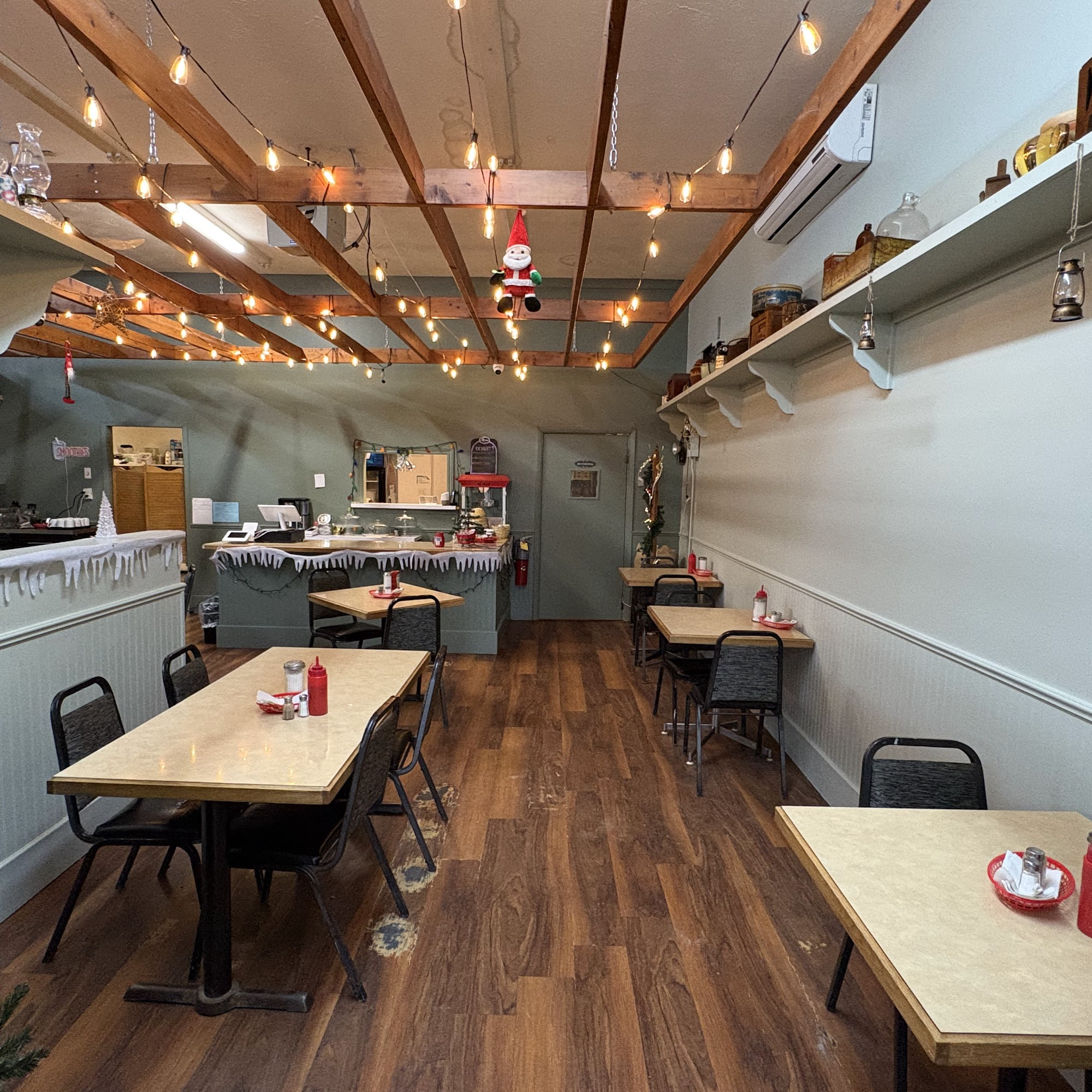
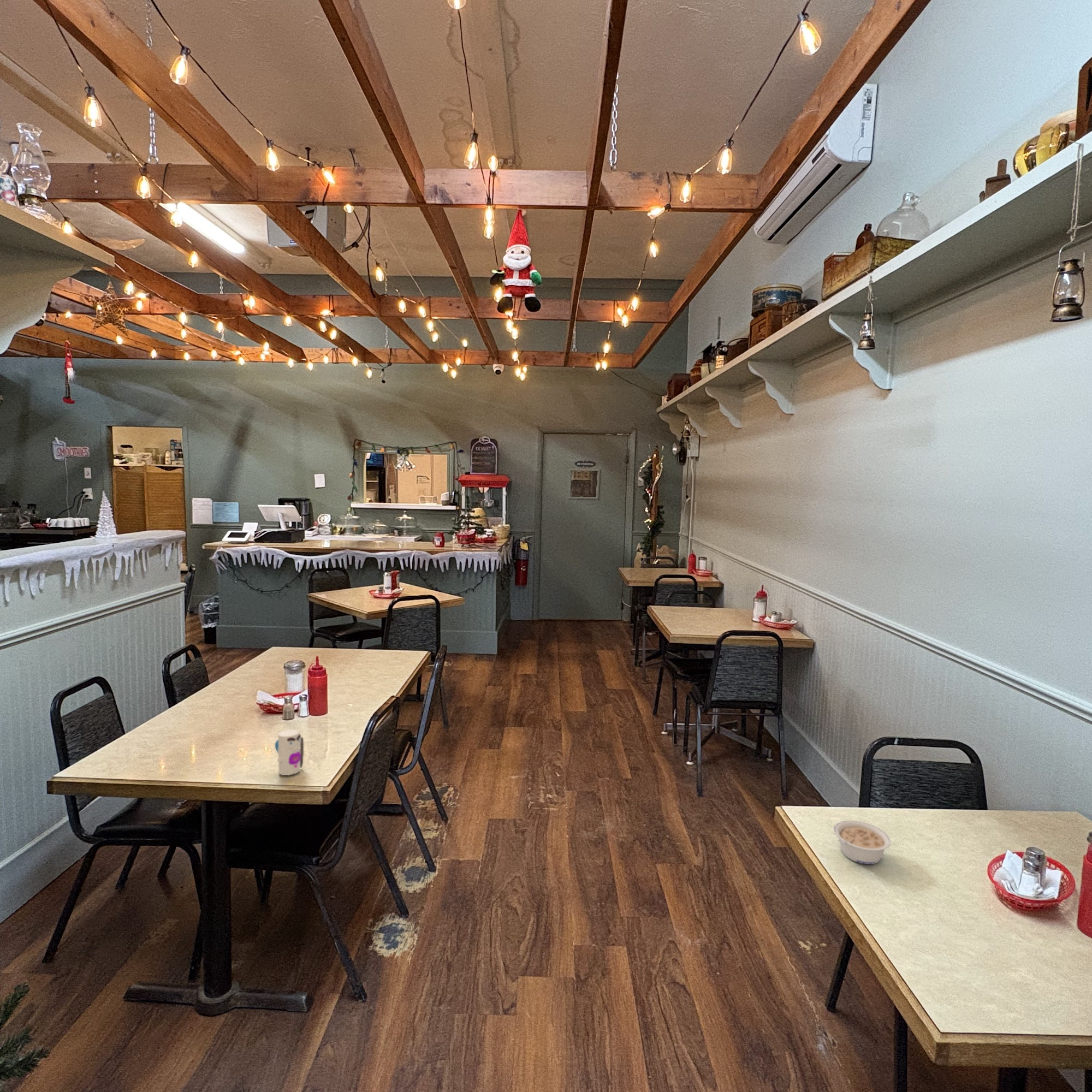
+ toy [274,729,304,776]
+ legume [833,820,892,865]
